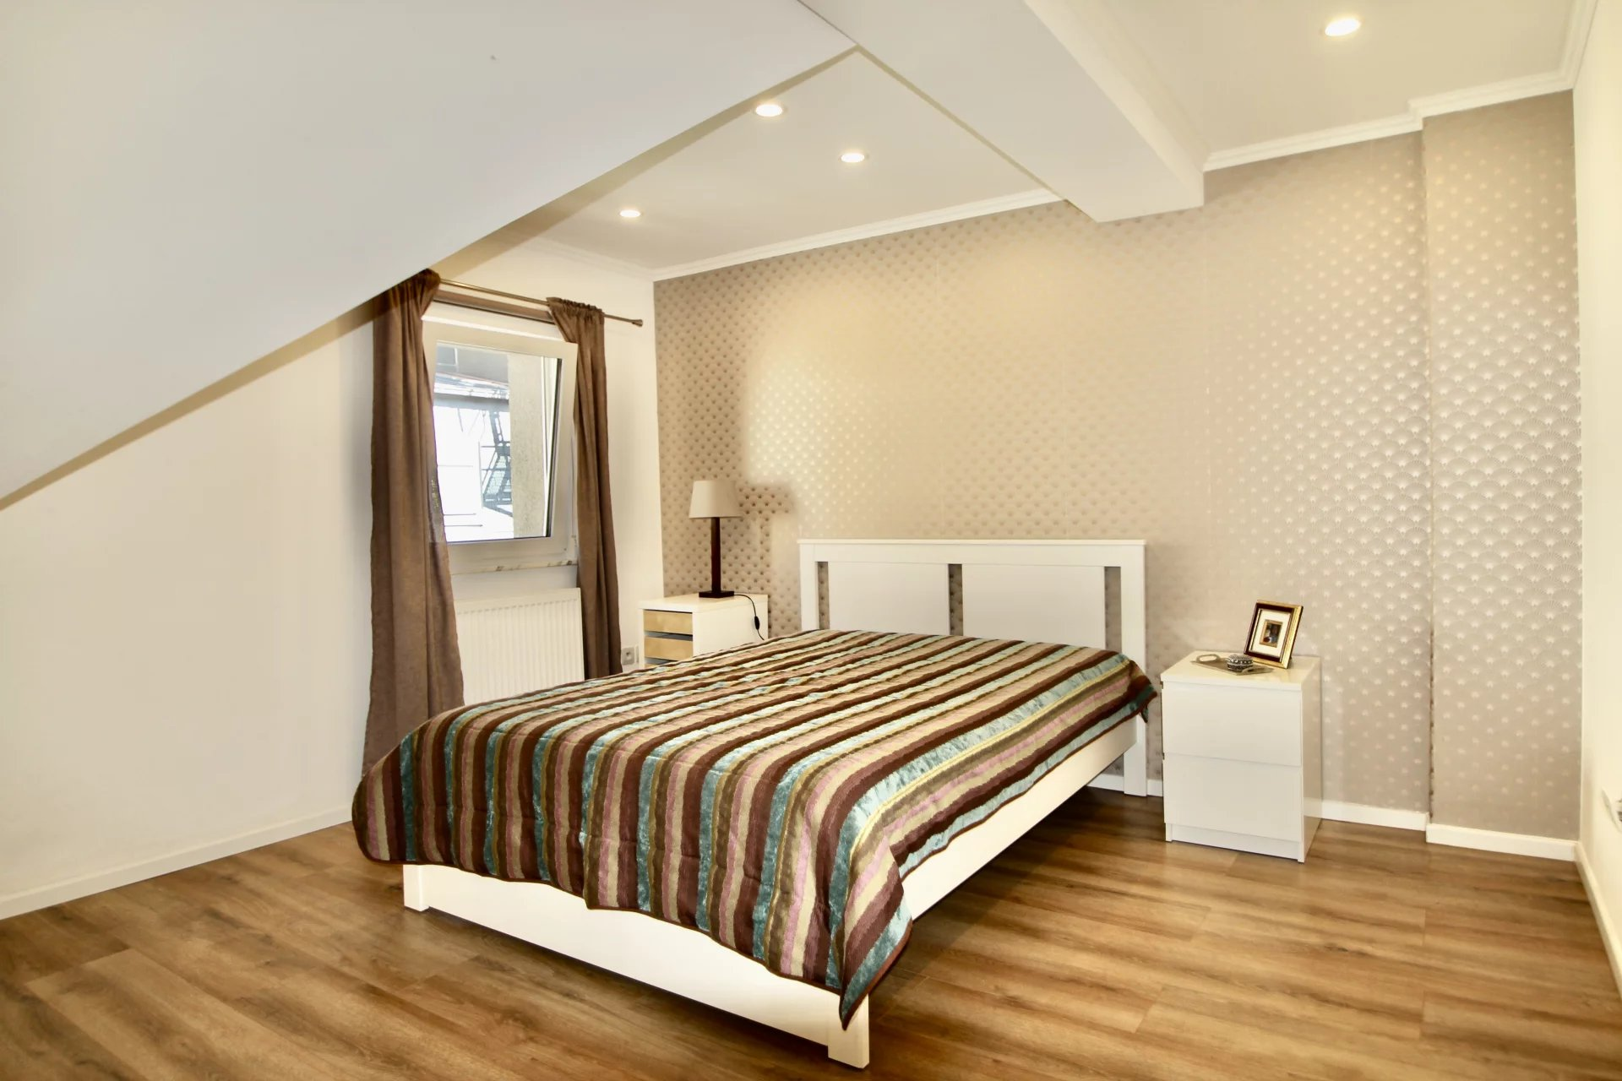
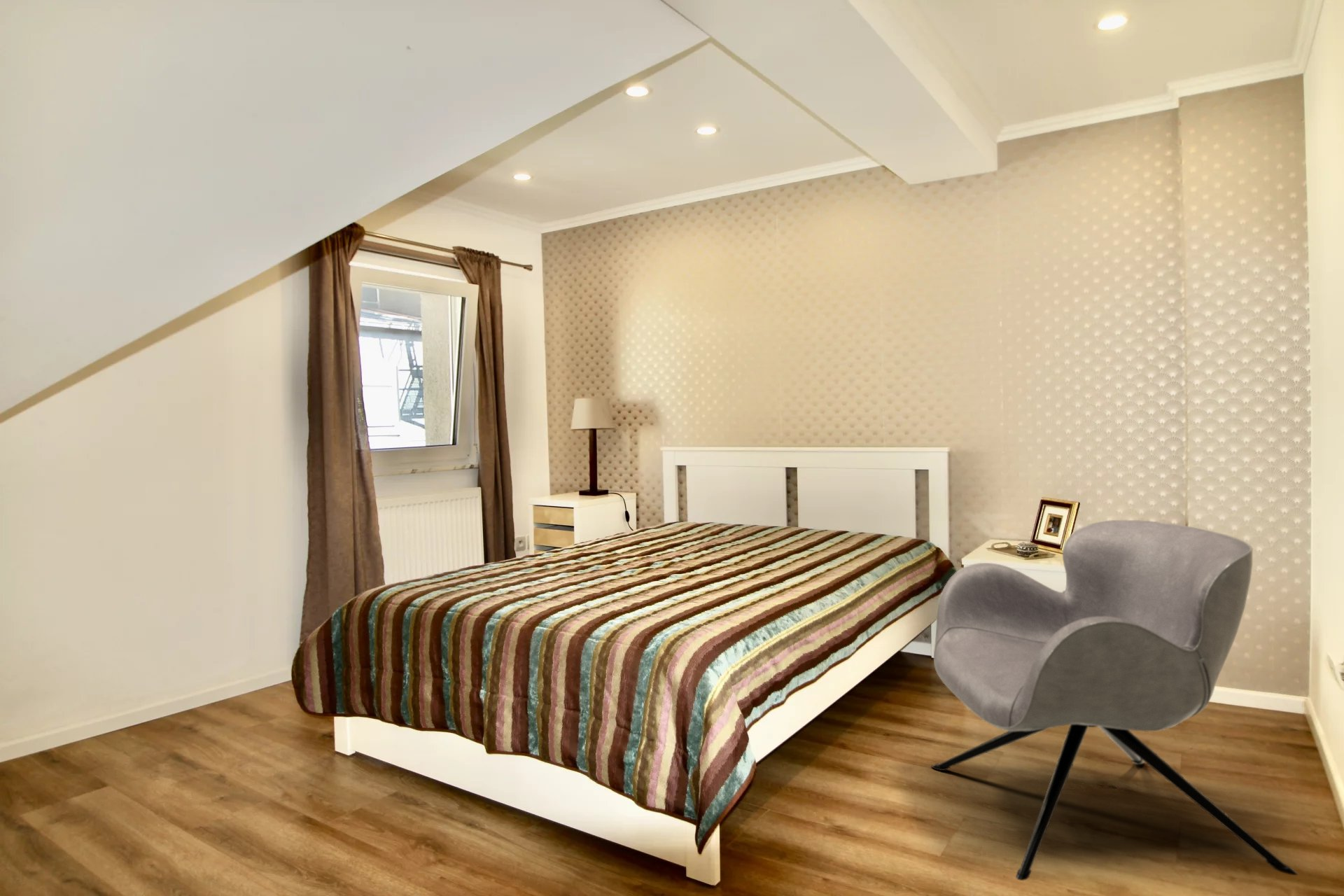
+ armchair [930,519,1299,881]
